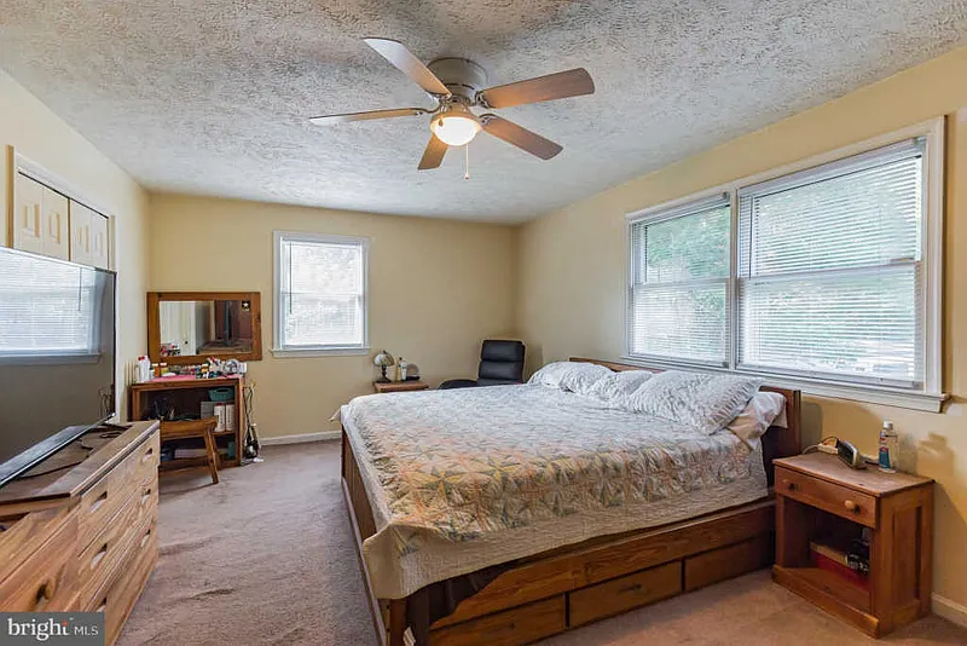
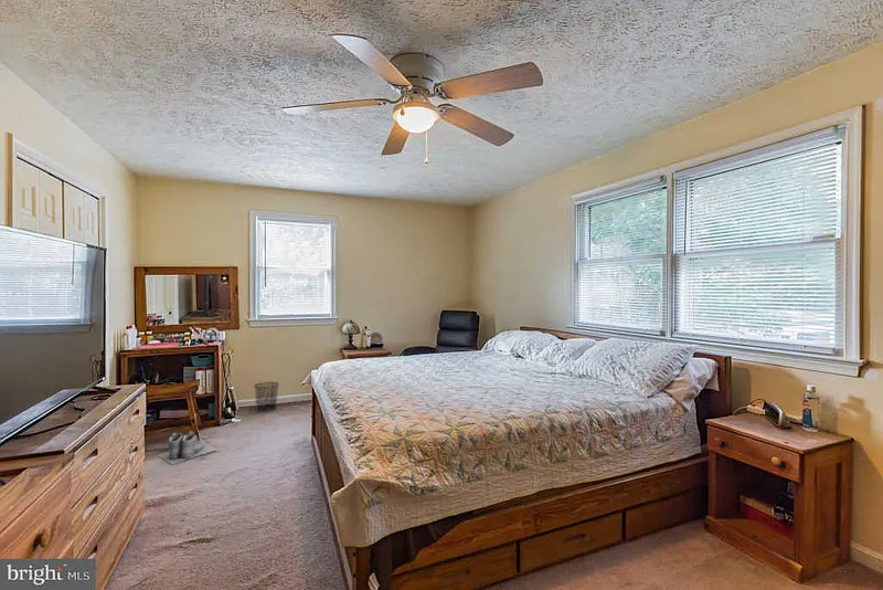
+ boots [158,430,217,465]
+ waste bin [253,381,280,412]
